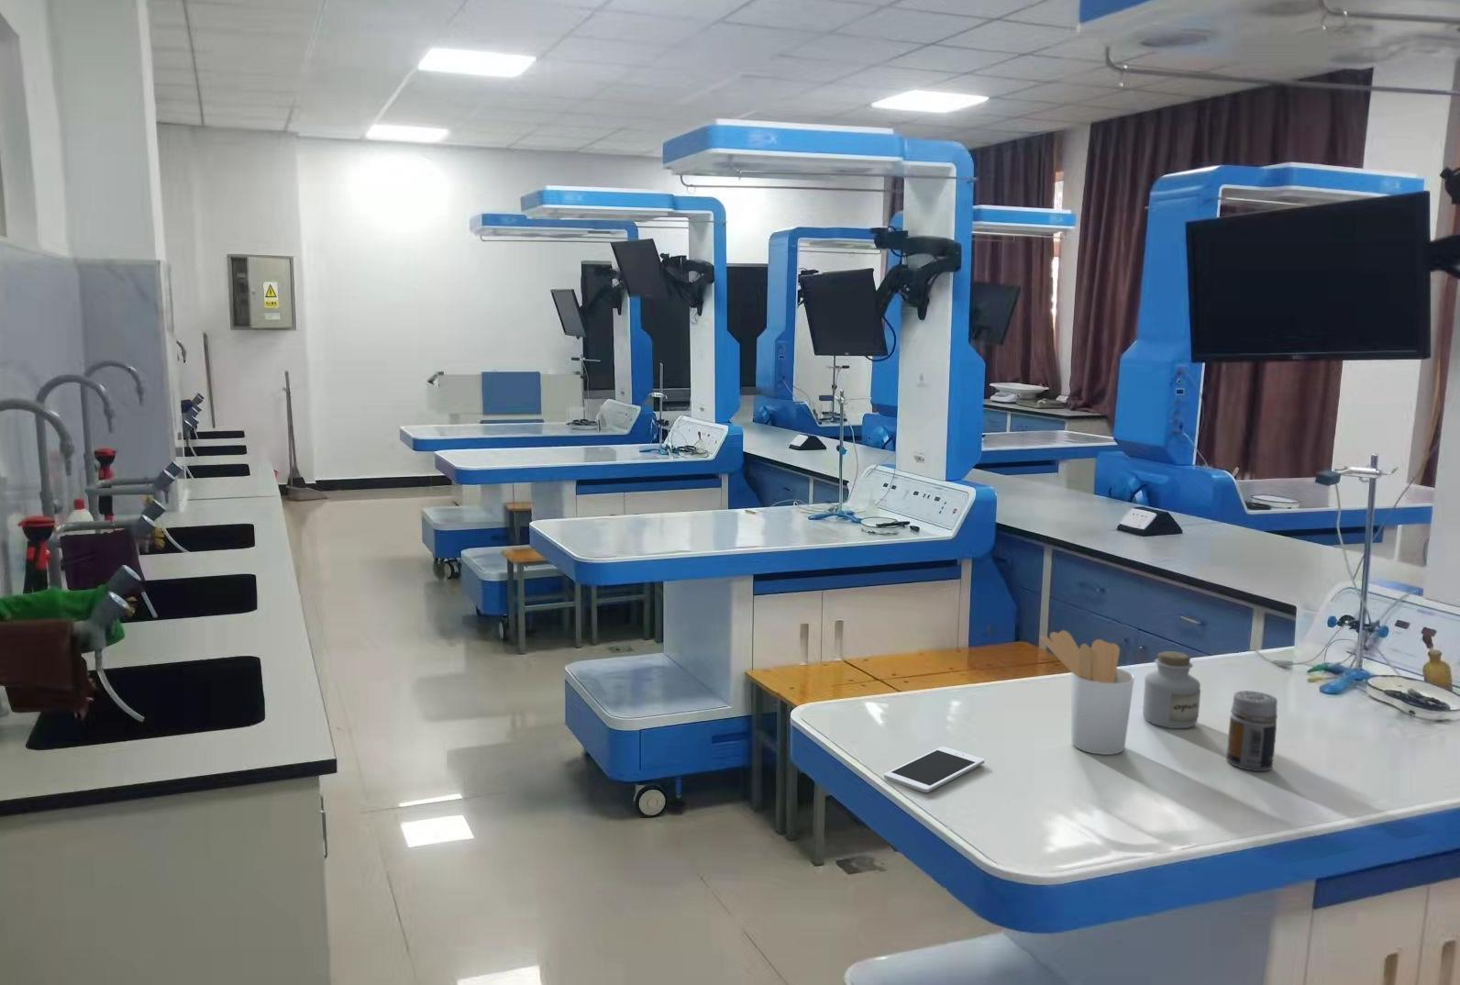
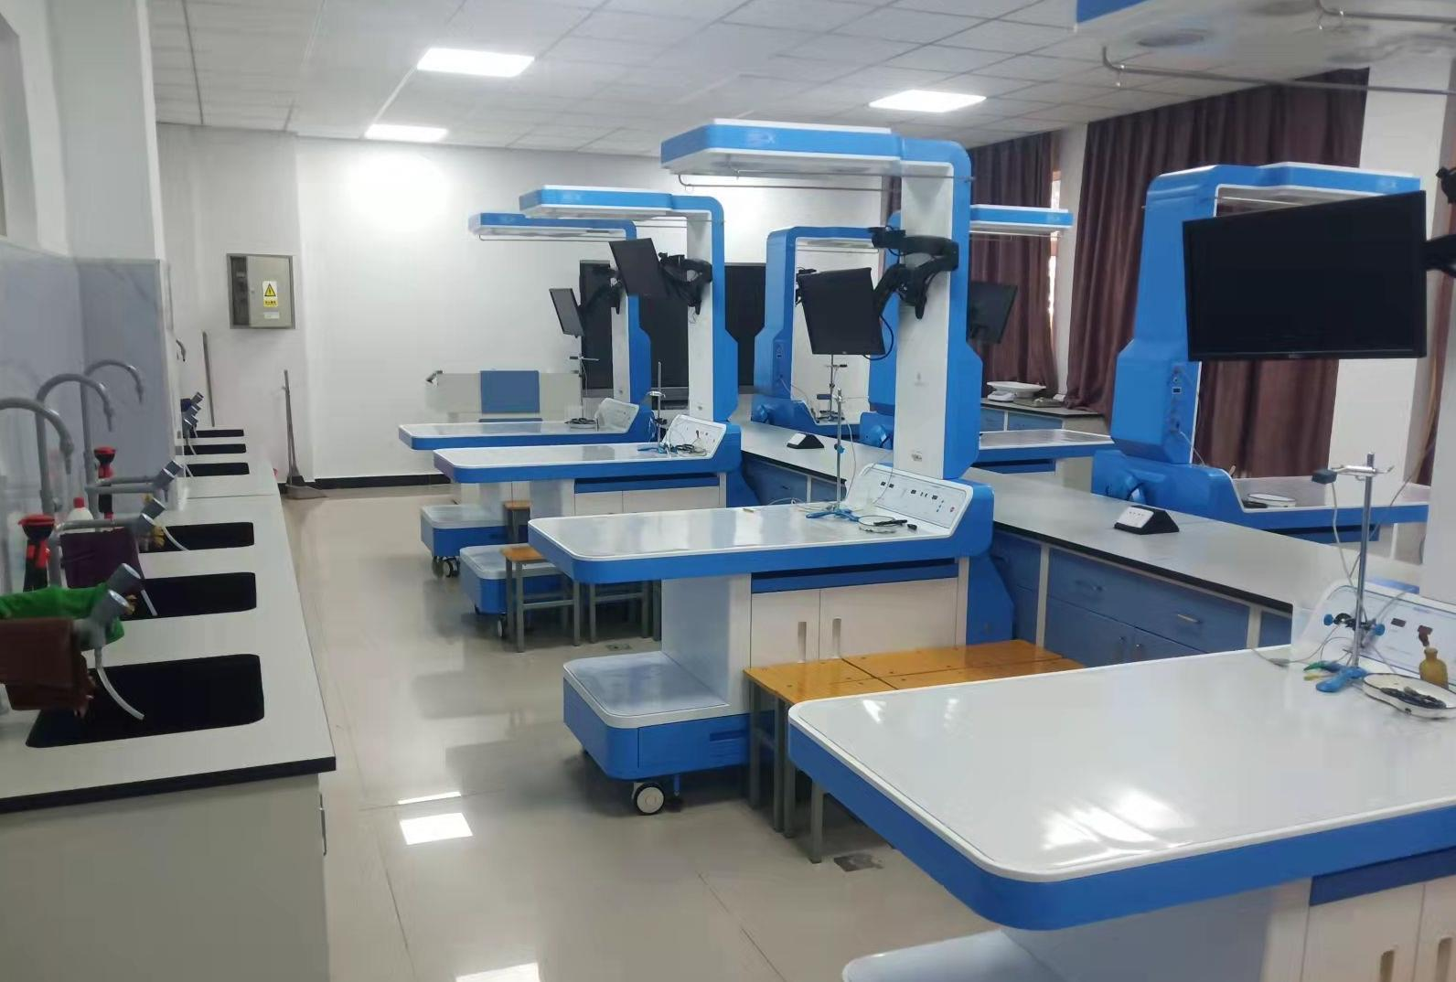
- utensil holder [1040,629,1136,755]
- jar [1142,650,1202,729]
- medicine [1226,689,1279,772]
- cell phone [883,745,985,794]
